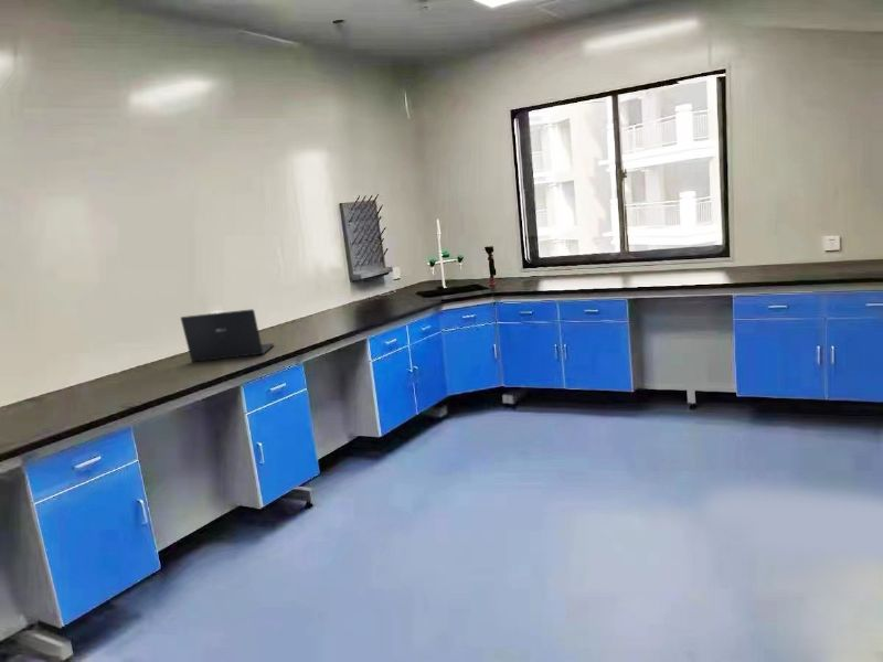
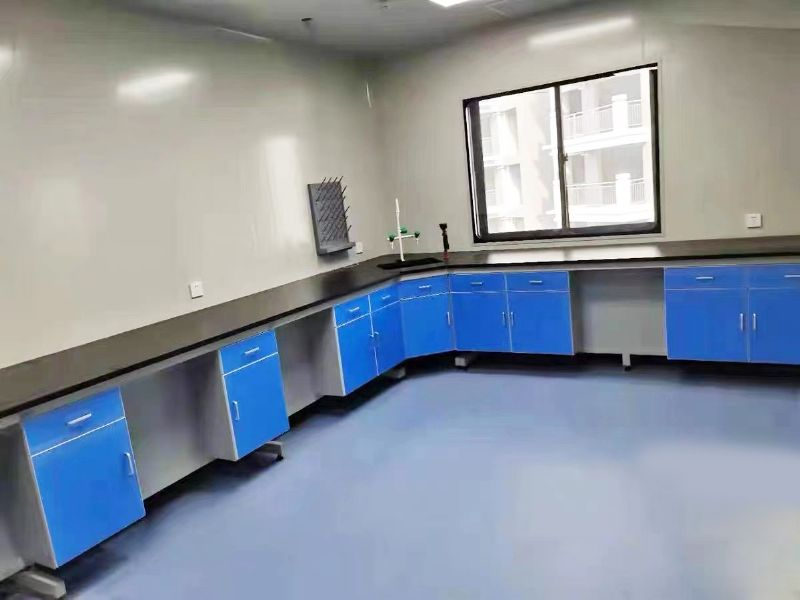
- laptop [180,308,275,363]
